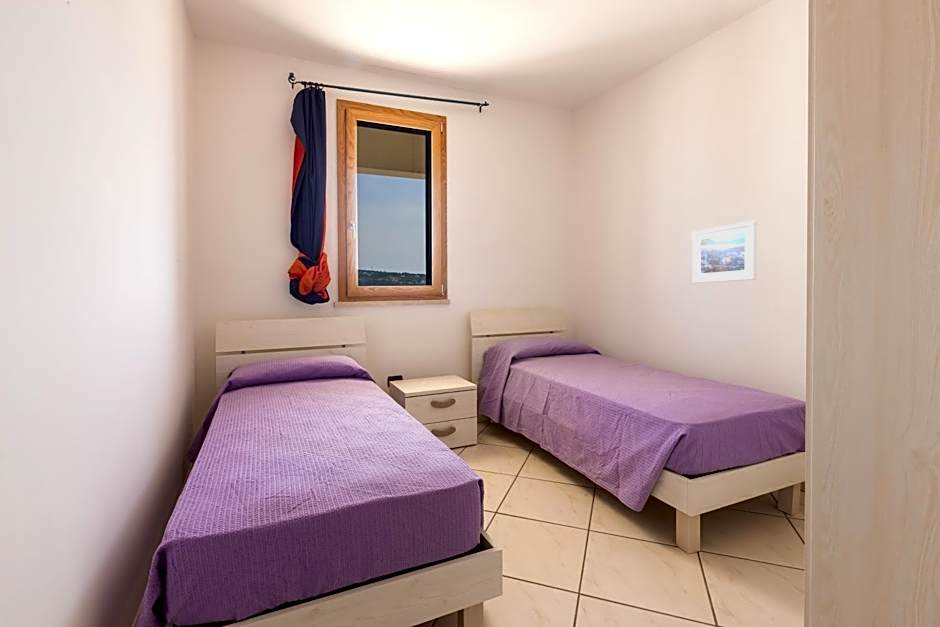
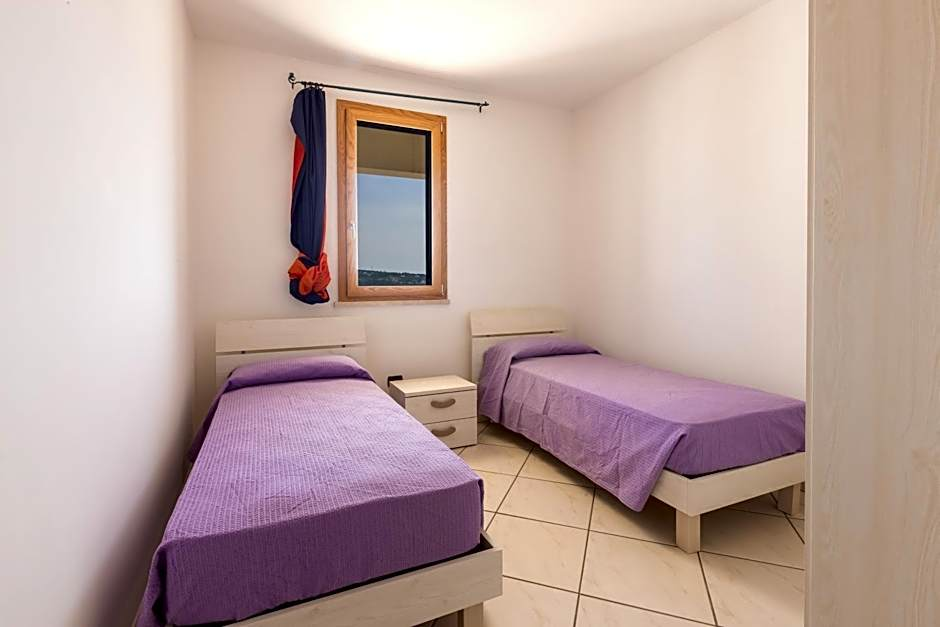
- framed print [691,220,758,284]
